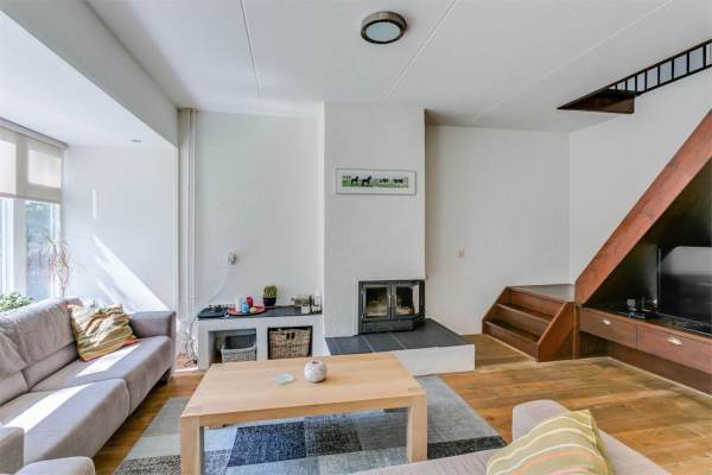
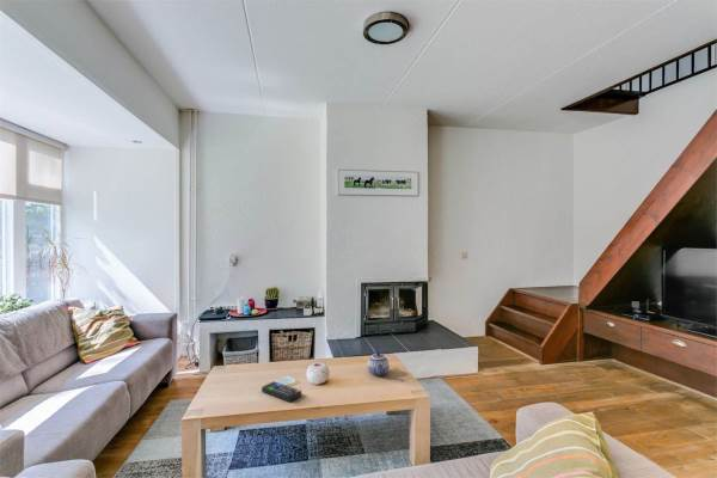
+ remote control [261,380,302,403]
+ teapot [367,350,390,376]
